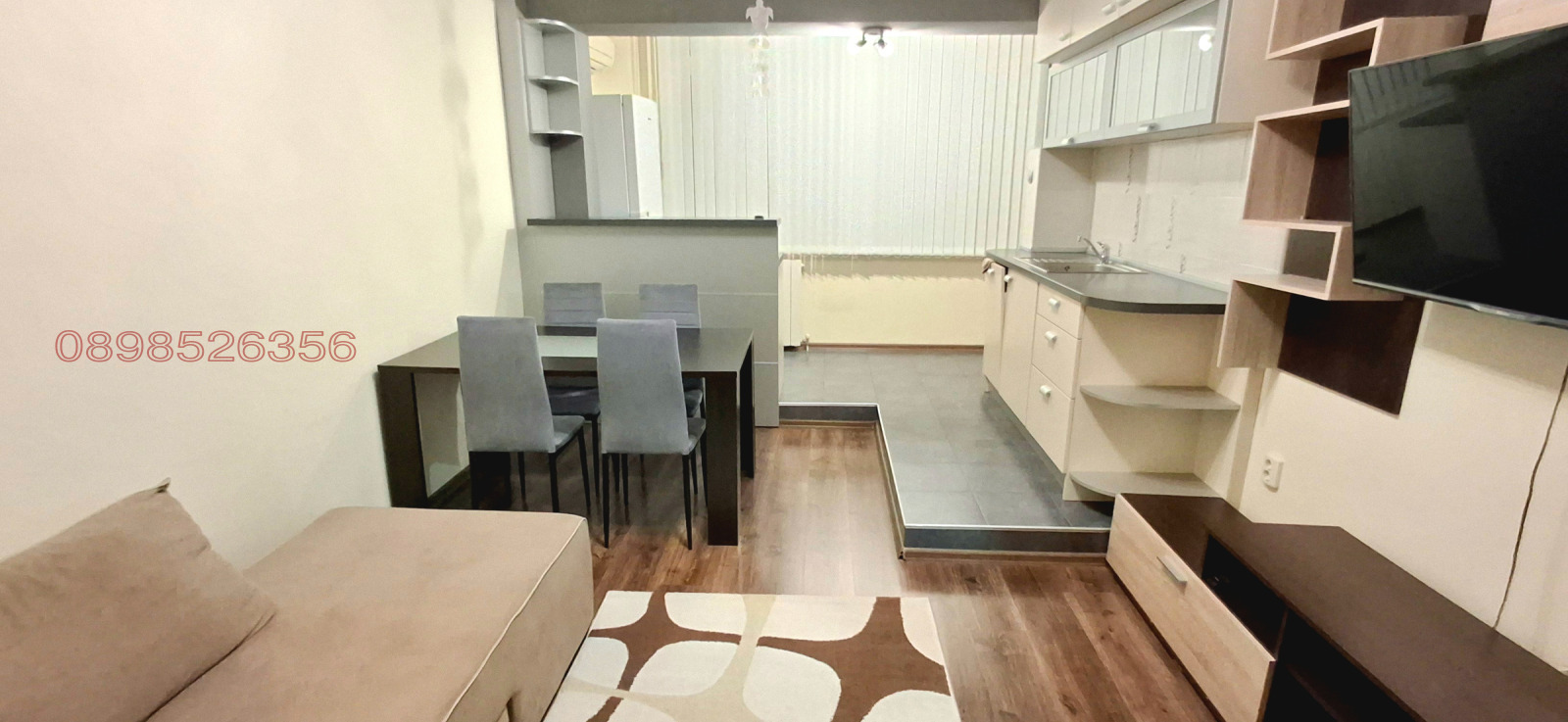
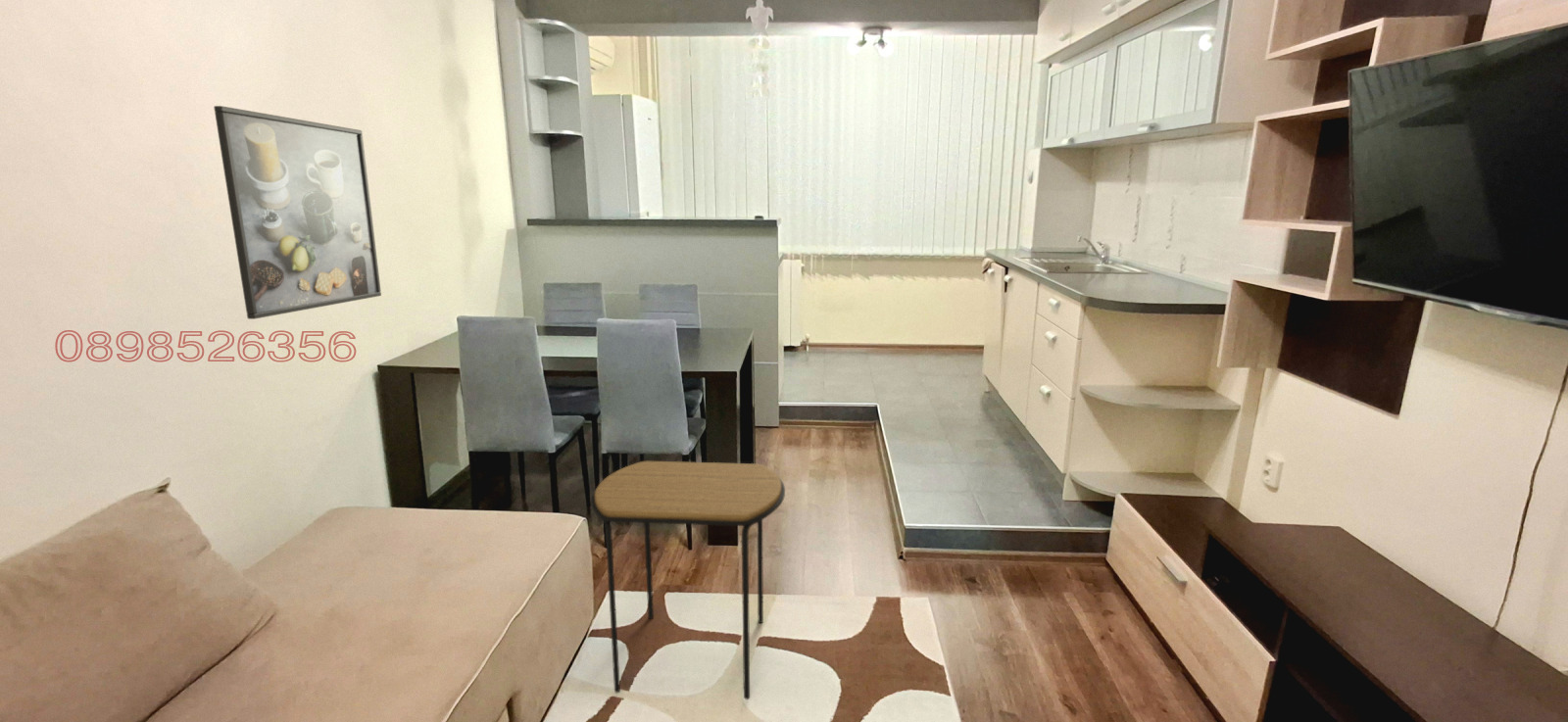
+ side table [590,460,786,700]
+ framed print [213,105,382,320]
